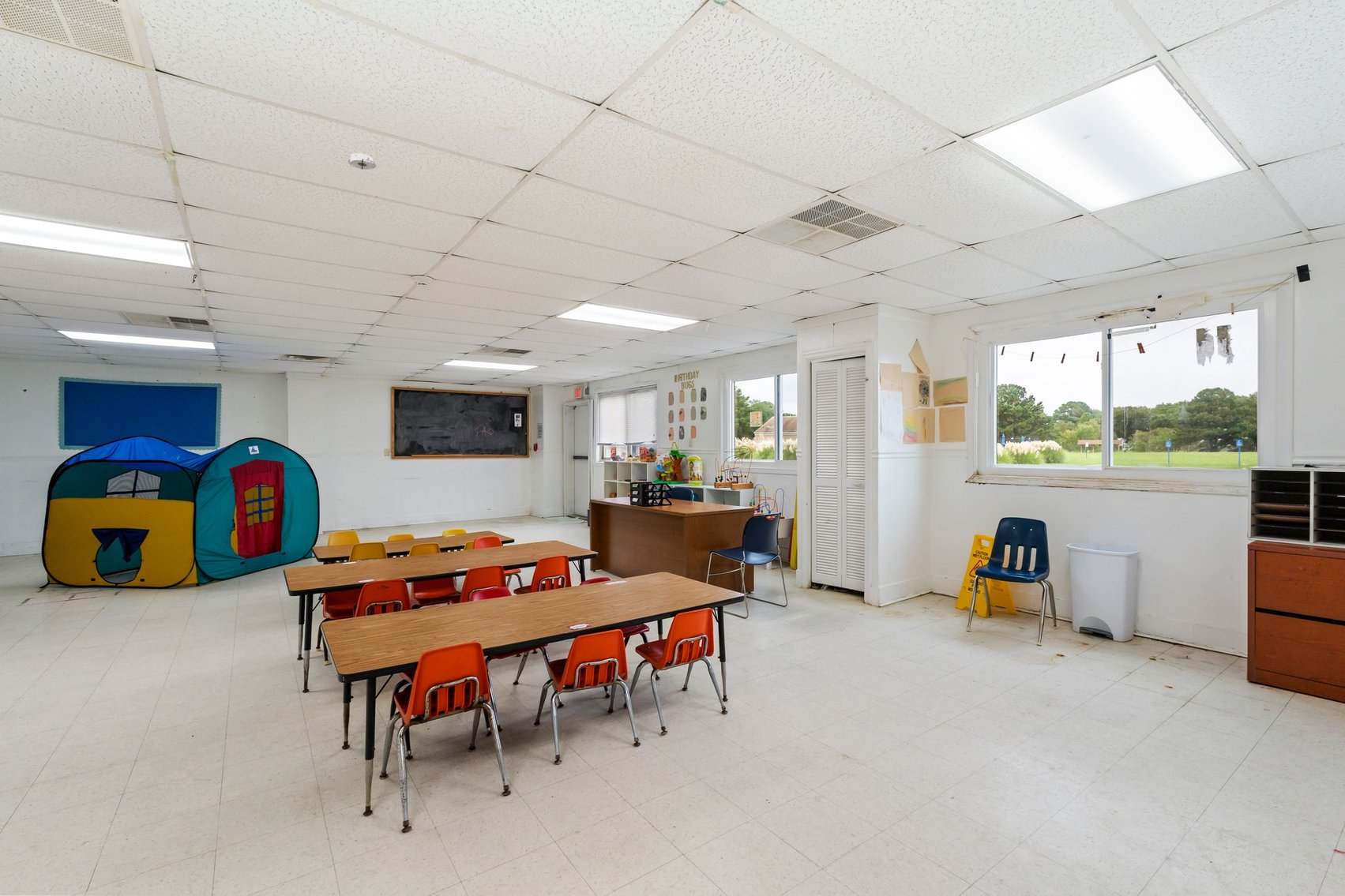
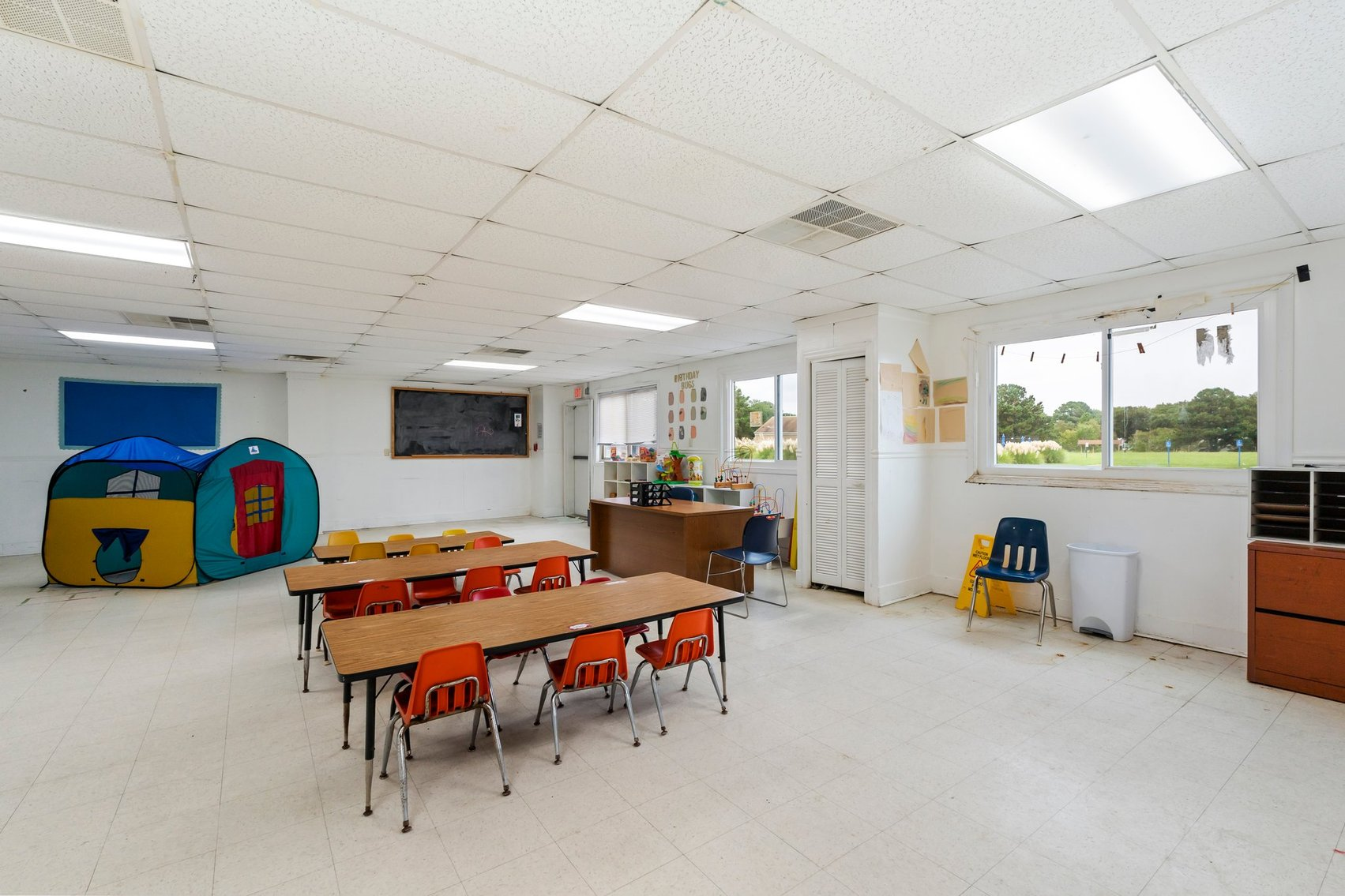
- smoke detector [346,152,377,171]
